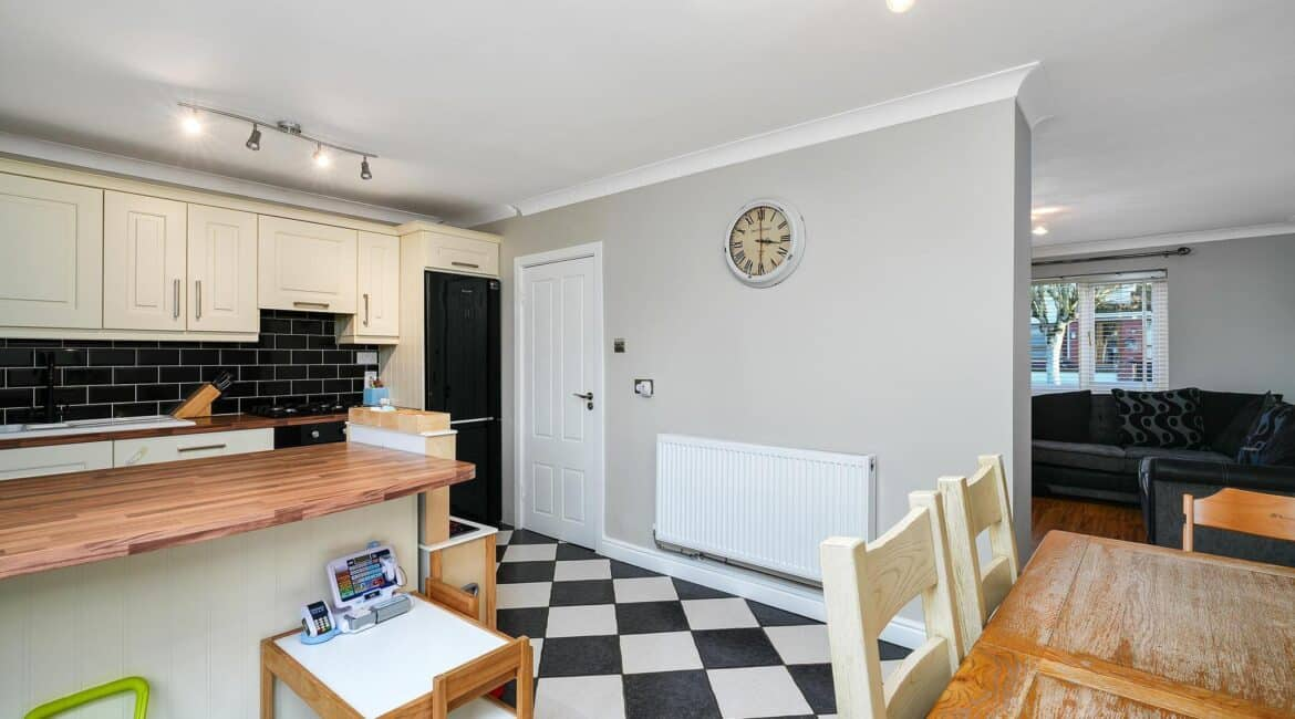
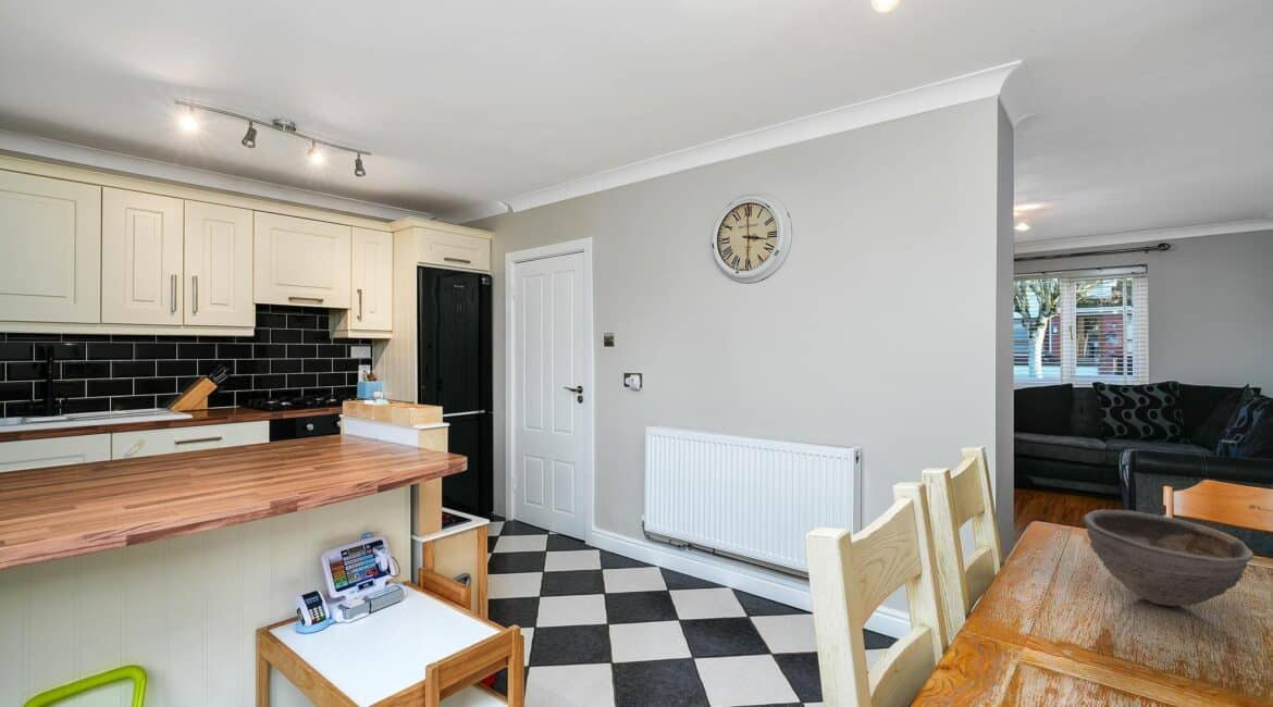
+ bowl [1082,509,1256,607]
